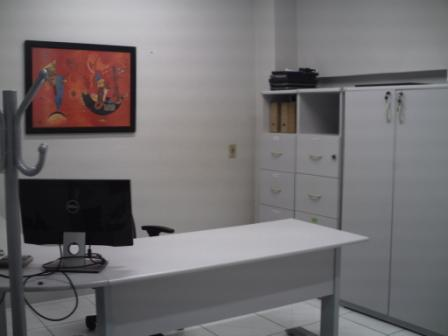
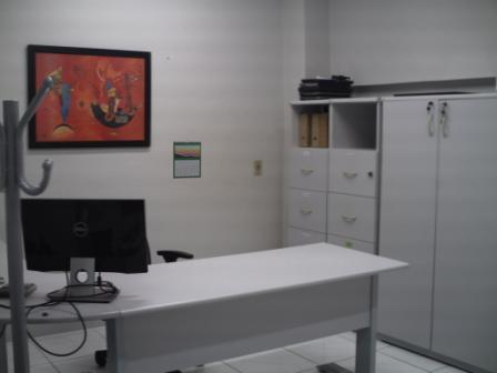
+ calendar [172,139,202,180]
